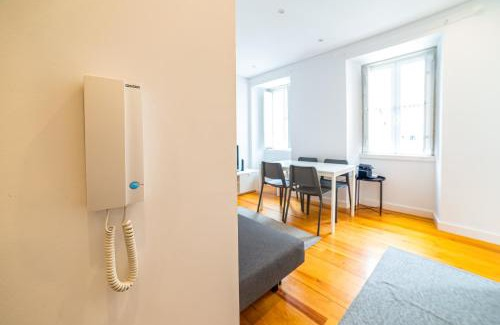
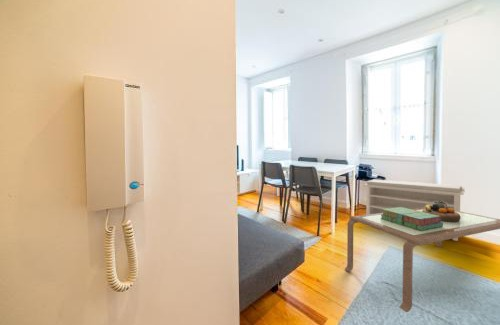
+ bench [363,179,466,242]
+ decorative bowl [422,201,461,222]
+ coffee table [344,208,500,313]
+ stack of books [380,207,443,231]
